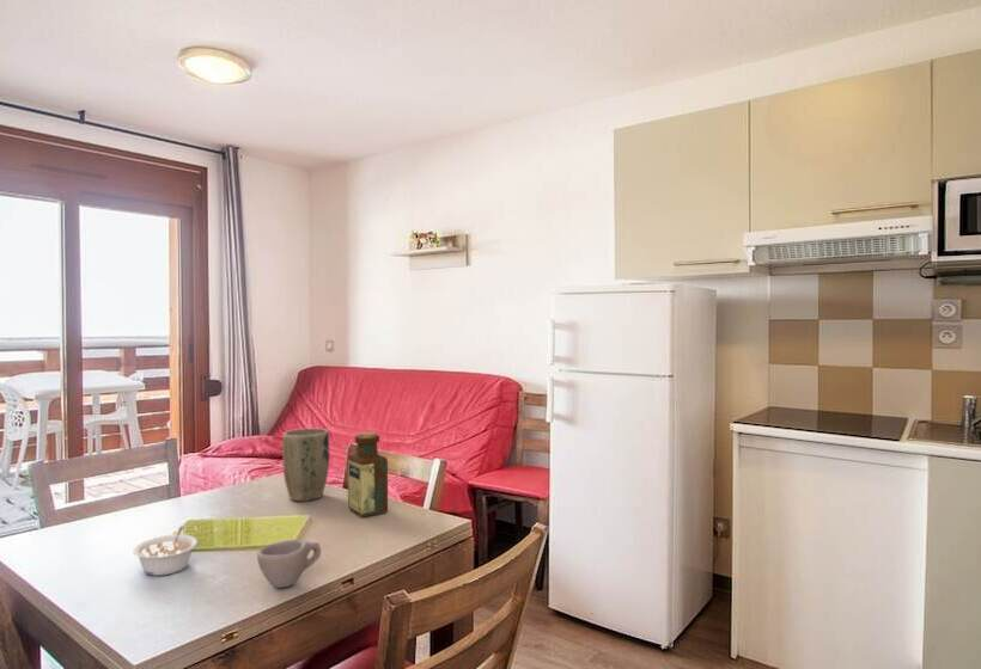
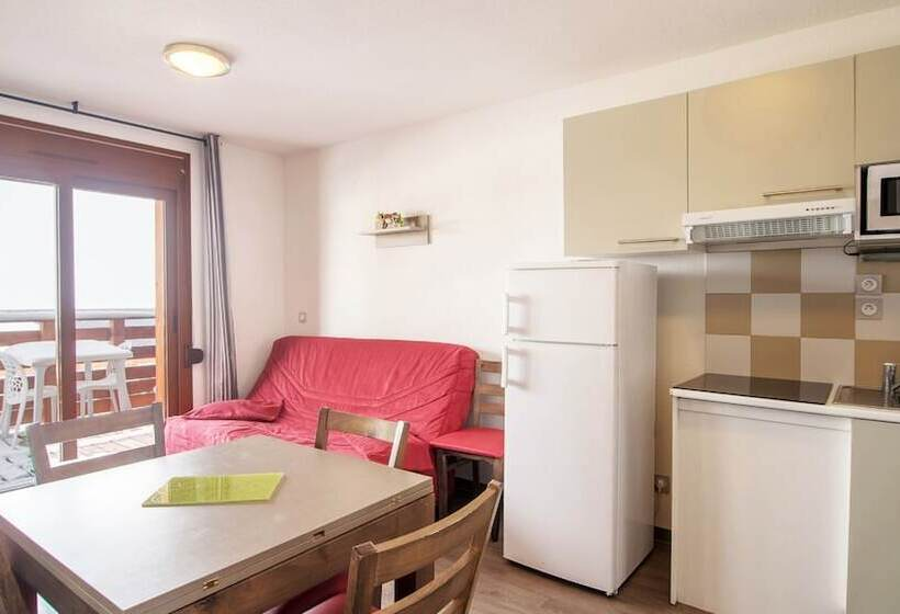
- bottle [347,430,389,518]
- plant pot [281,428,331,503]
- cup [256,539,322,589]
- legume [132,524,199,577]
